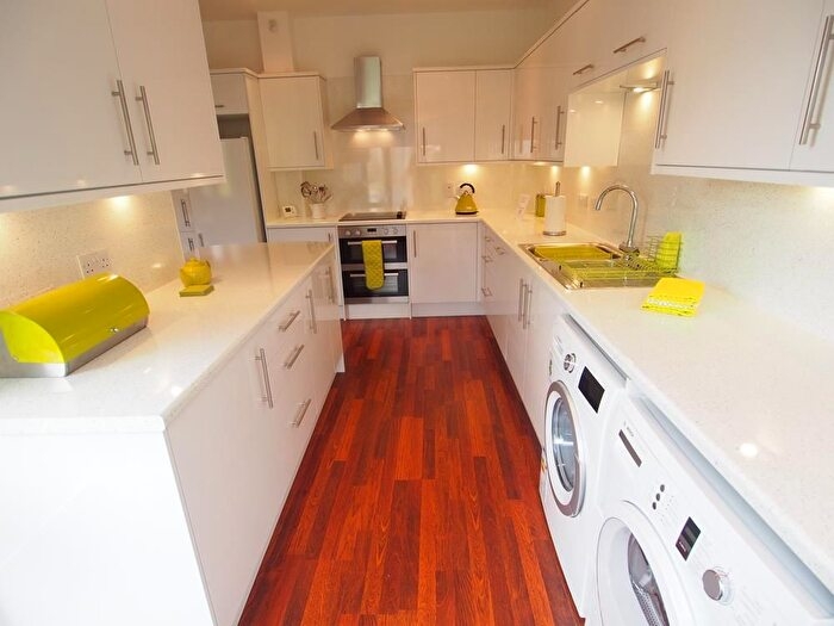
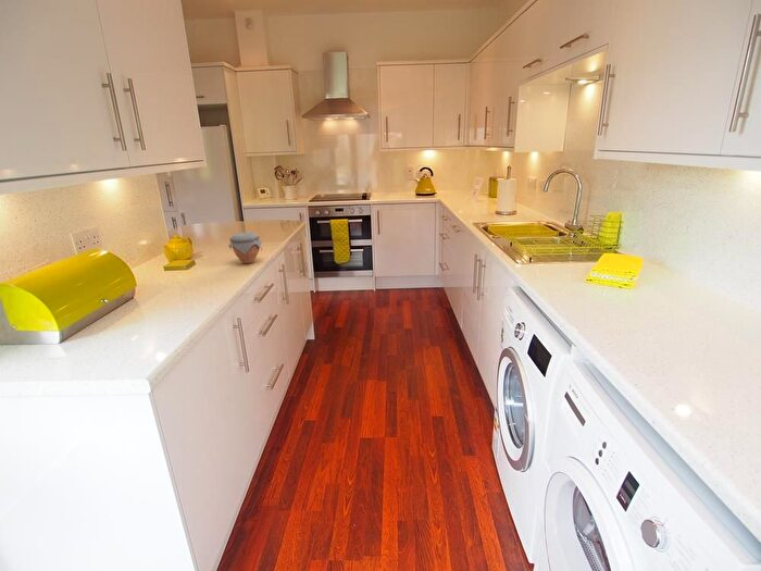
+ jar [227,232,263,264]
